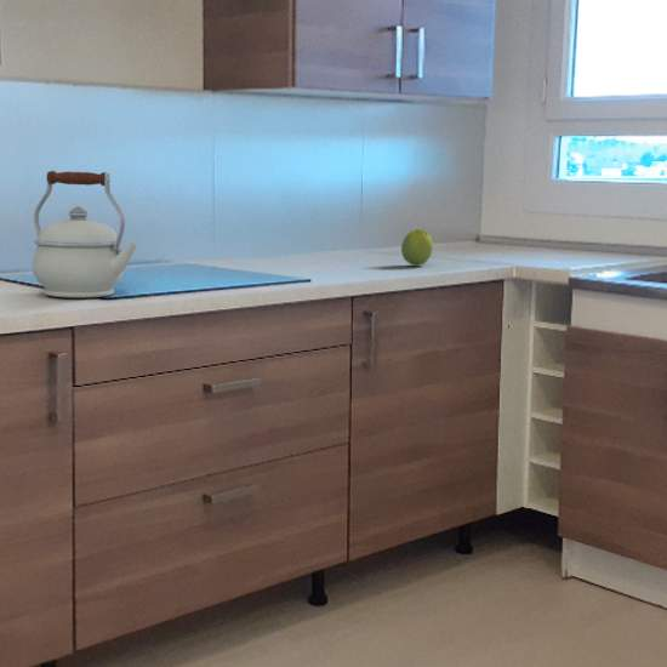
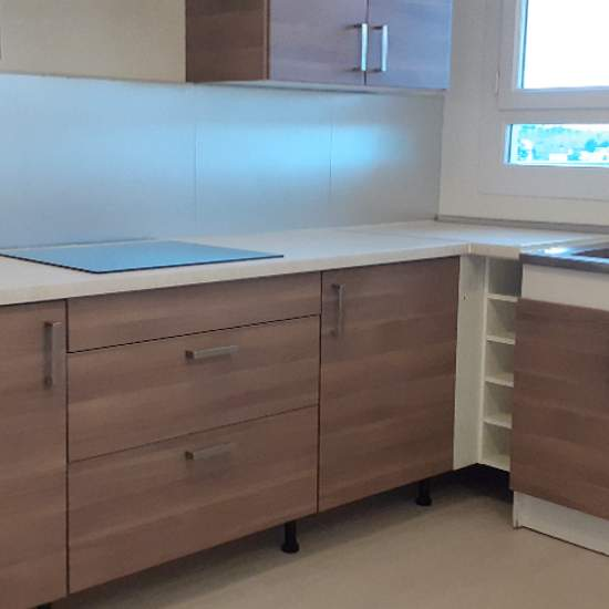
- kettle [32,170,138,298]
- fruit [400,228,434,267]
